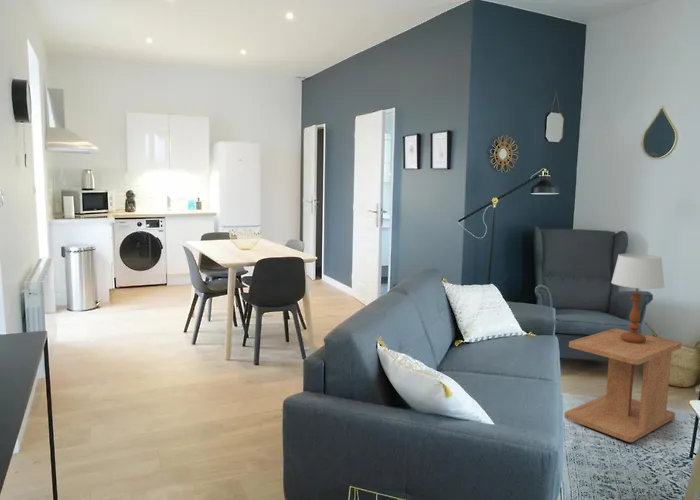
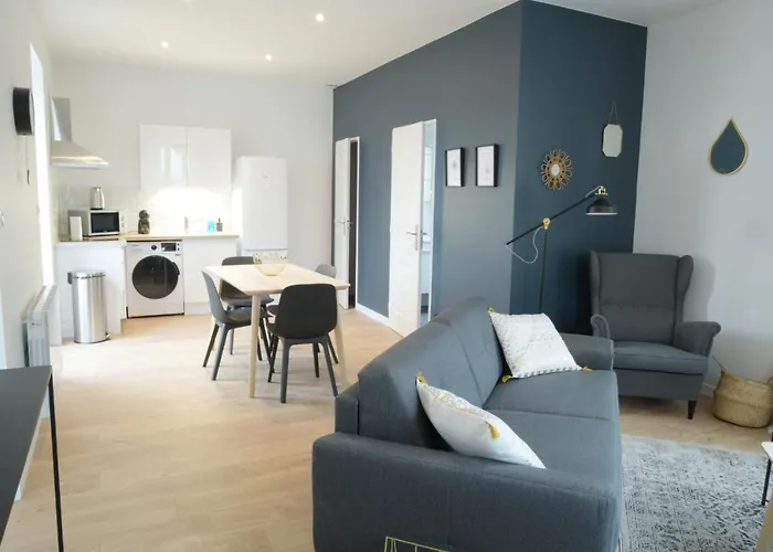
- side table [563,328,683,443]
- table lamp [610,253,666,343]
